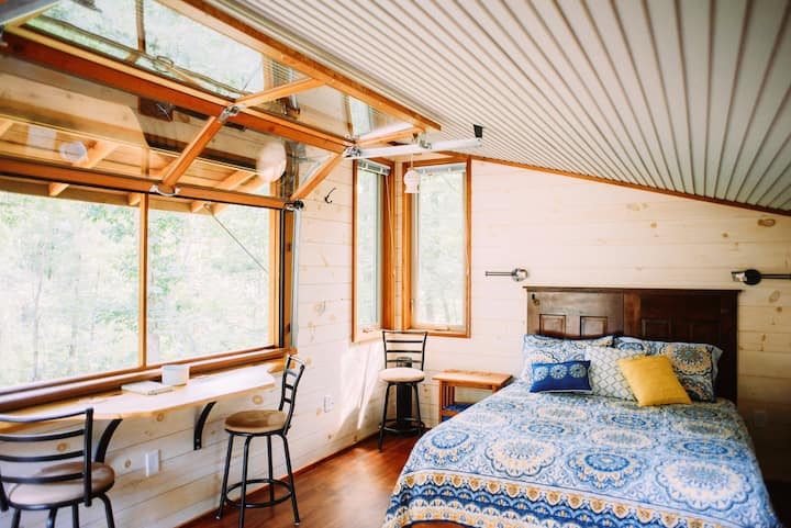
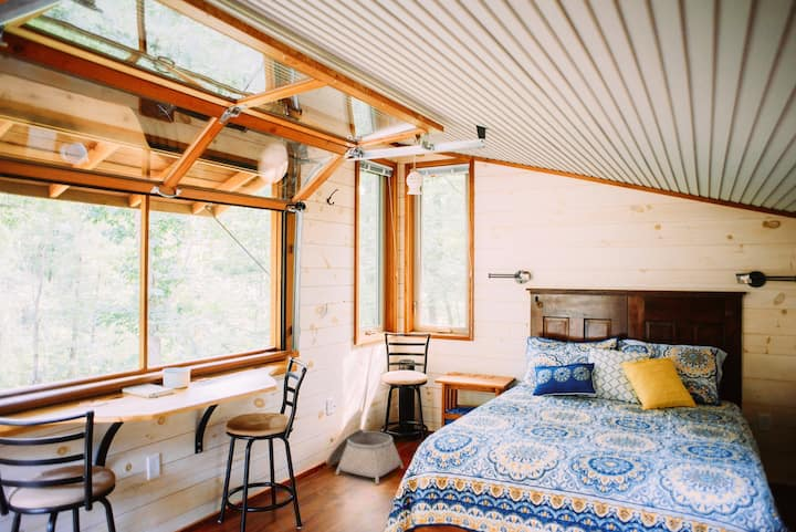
+ basket [325,427,405,486]
